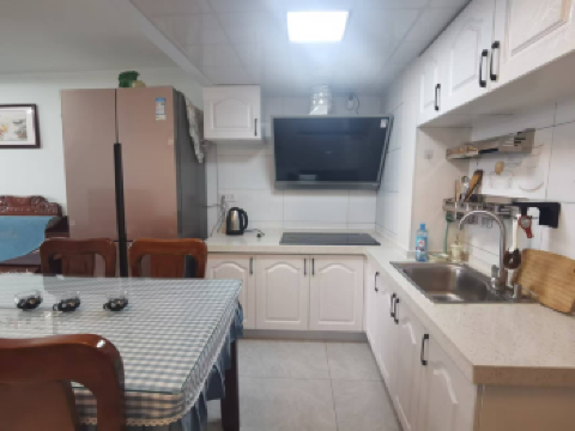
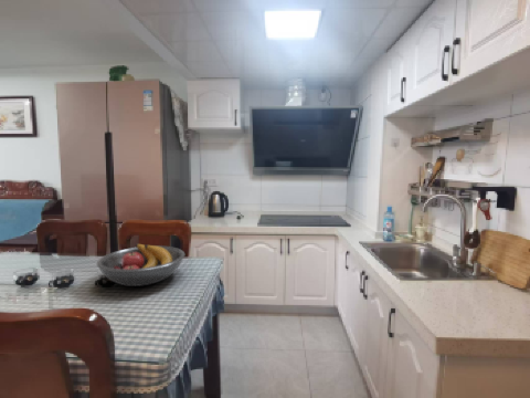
+ fruit bowl [96,242,186,287]
